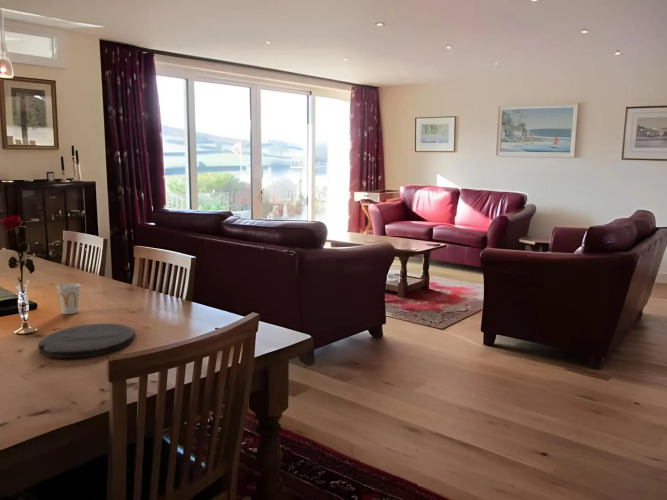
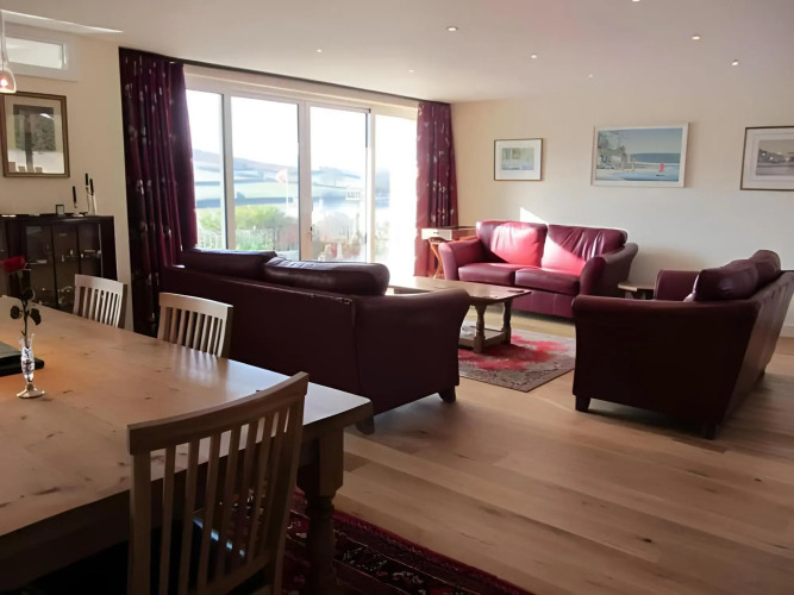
- plate [37,323,136,359]
- cup [56,282,82,315]
